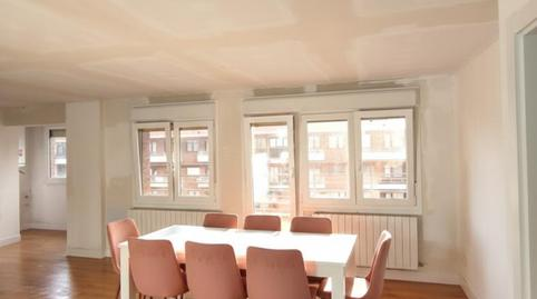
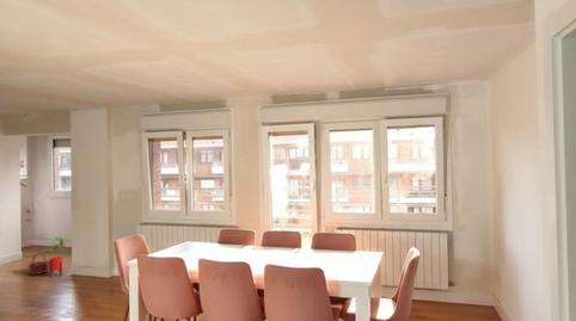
+ basket [27,251,50,276]
+ house plant [42,236,73,278]
